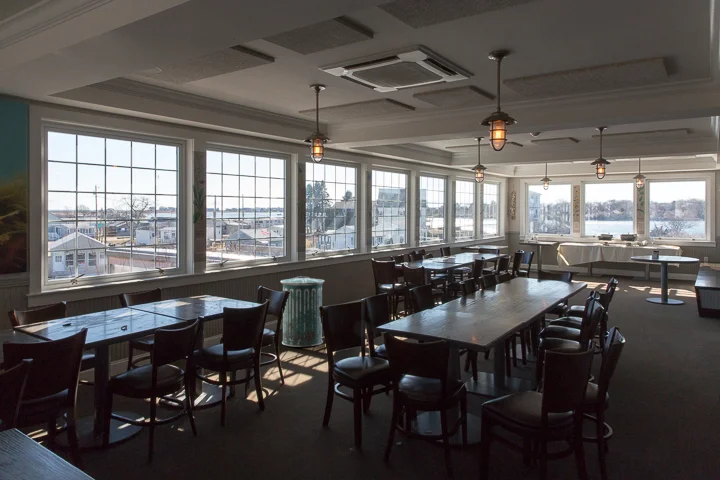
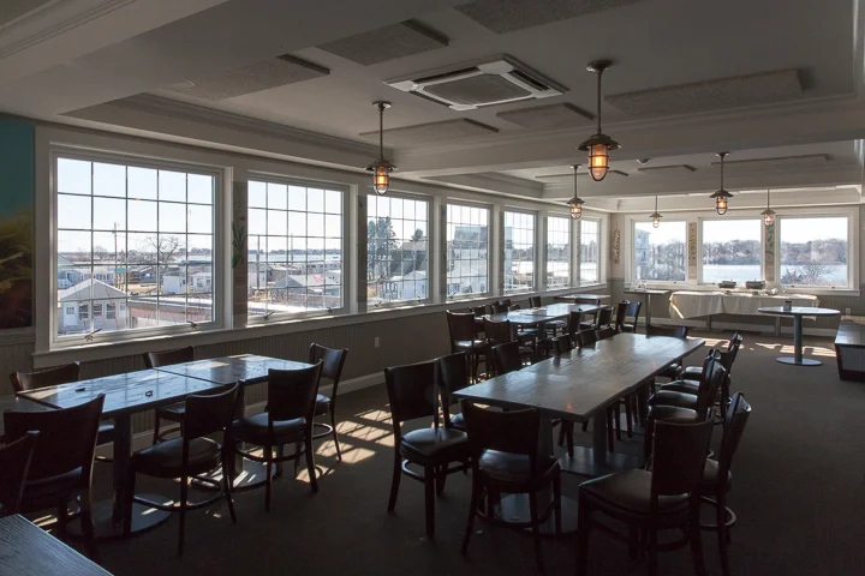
- trash can [280,275,325,348]
